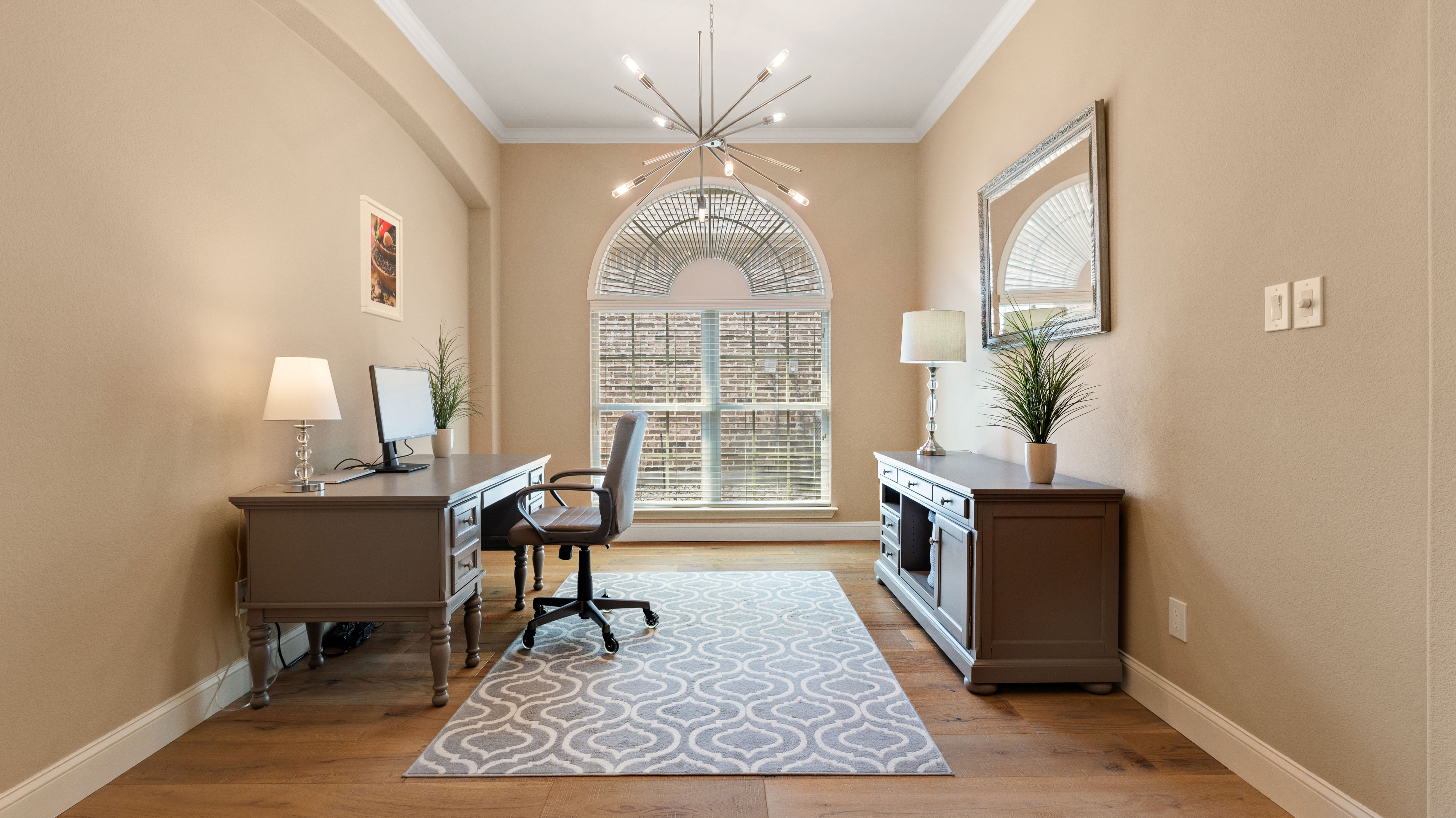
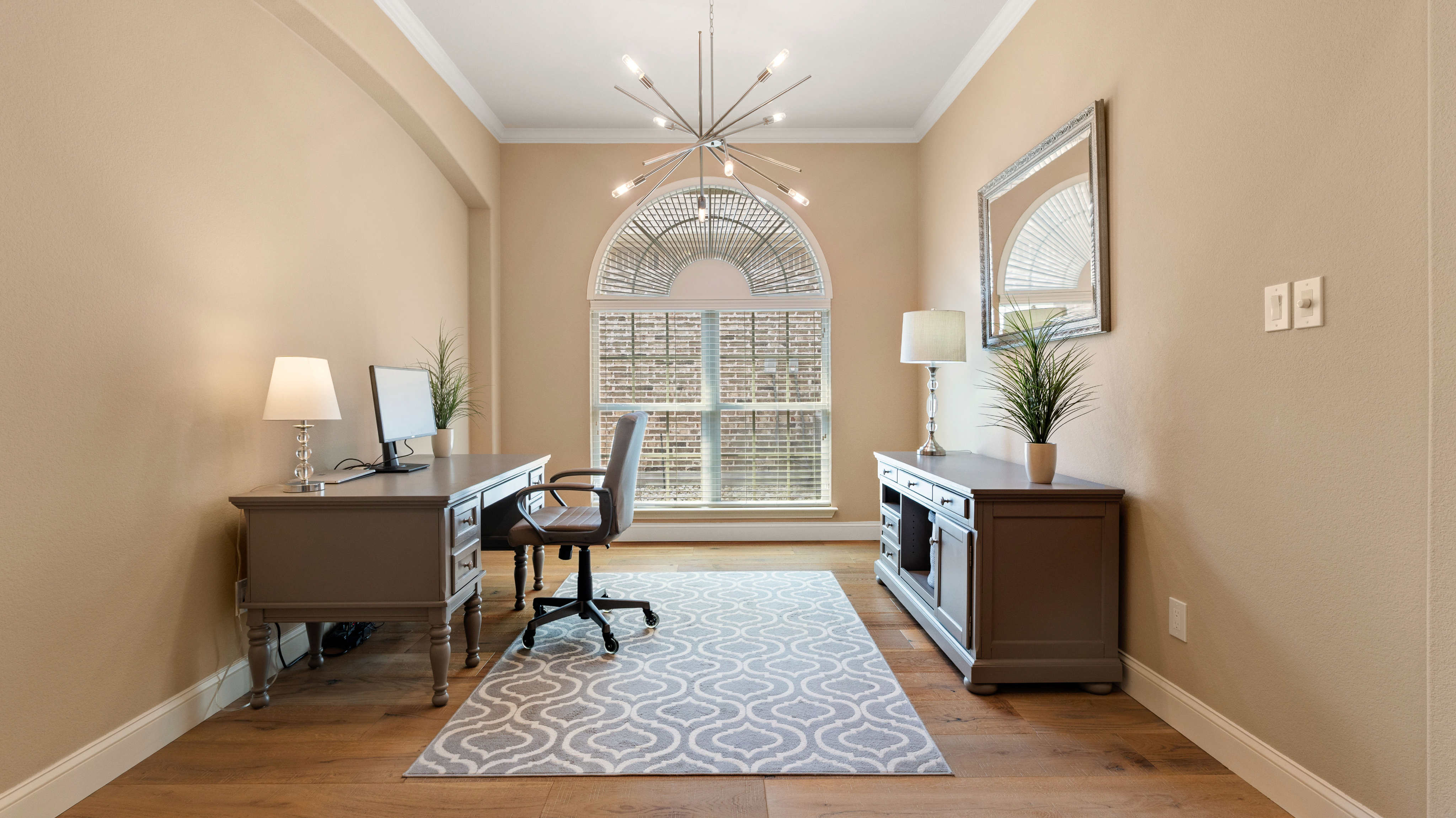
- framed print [359,195,403,323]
